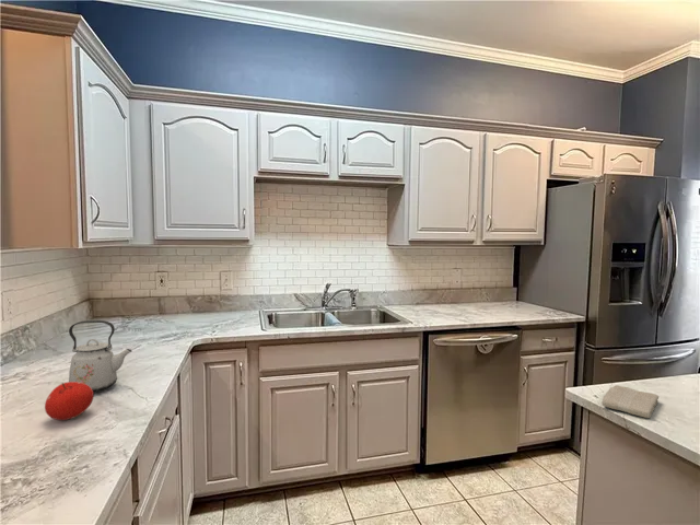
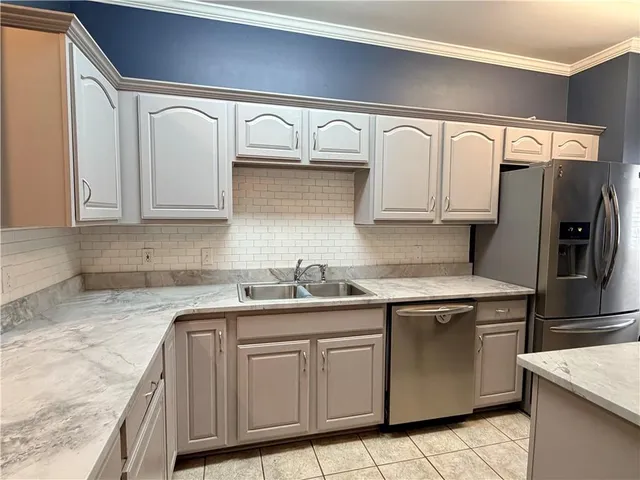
- fruit [44,381,94,421]
- kettle [68,319,133,394]
- washcloth [600,384,660,419]
